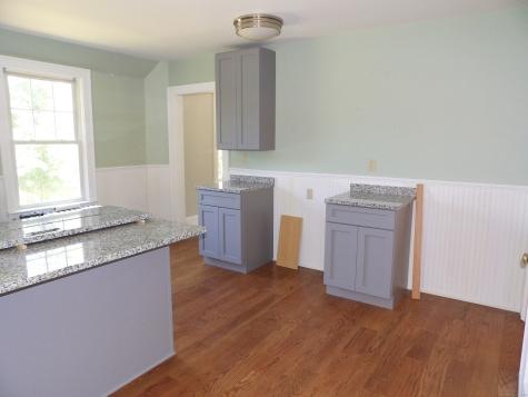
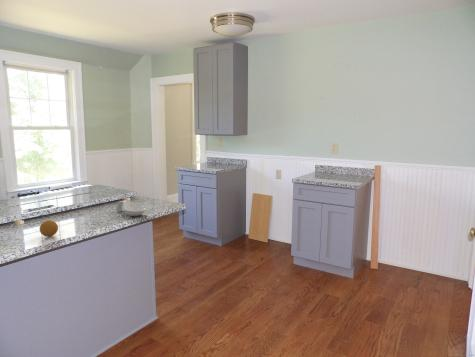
+ spoon rest [115,199,147,217]
+ fruit [39,219,59,238]
